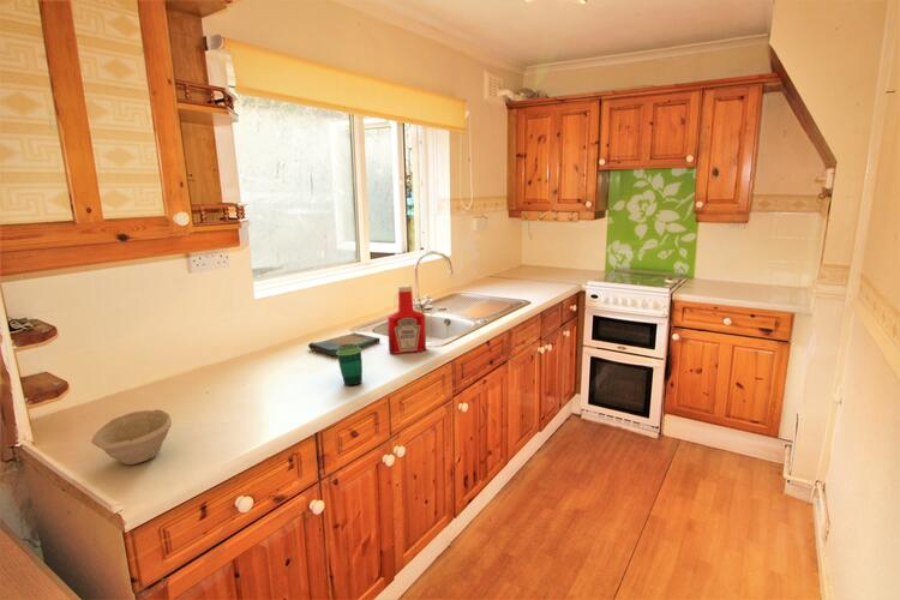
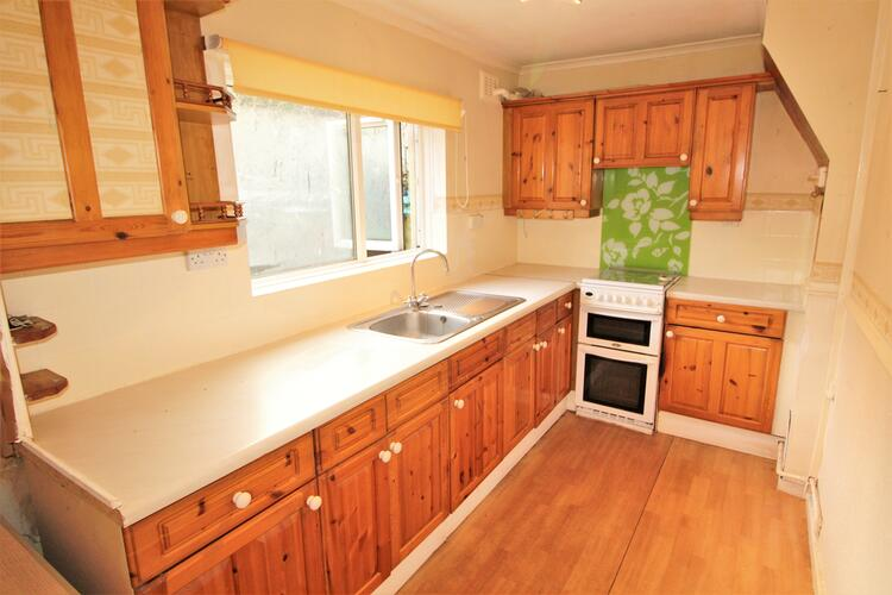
- dish towel [307,331,382,356]
- soap bottle [386,284,427,355]
- cup [336,343,364,386]
- bowl [90,408,173,466]
